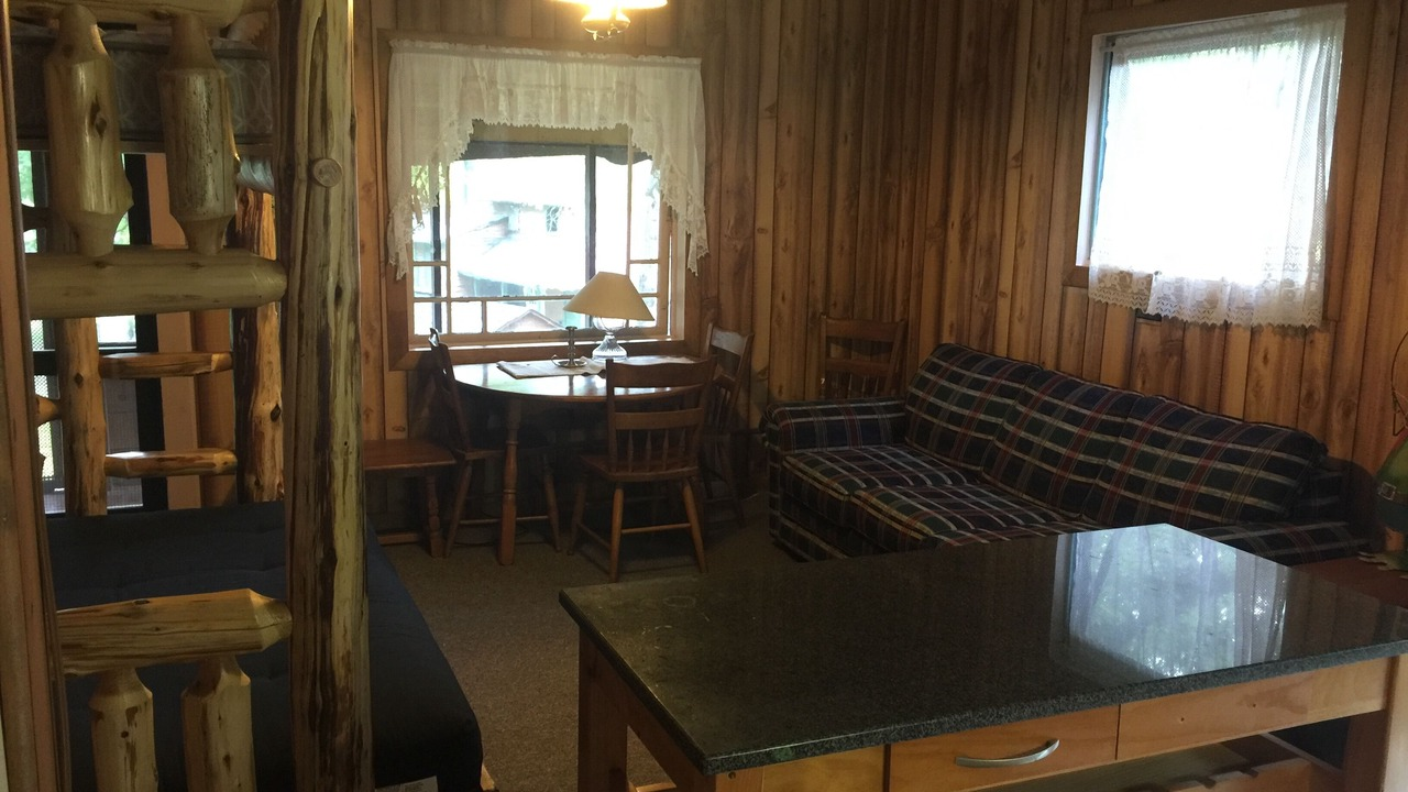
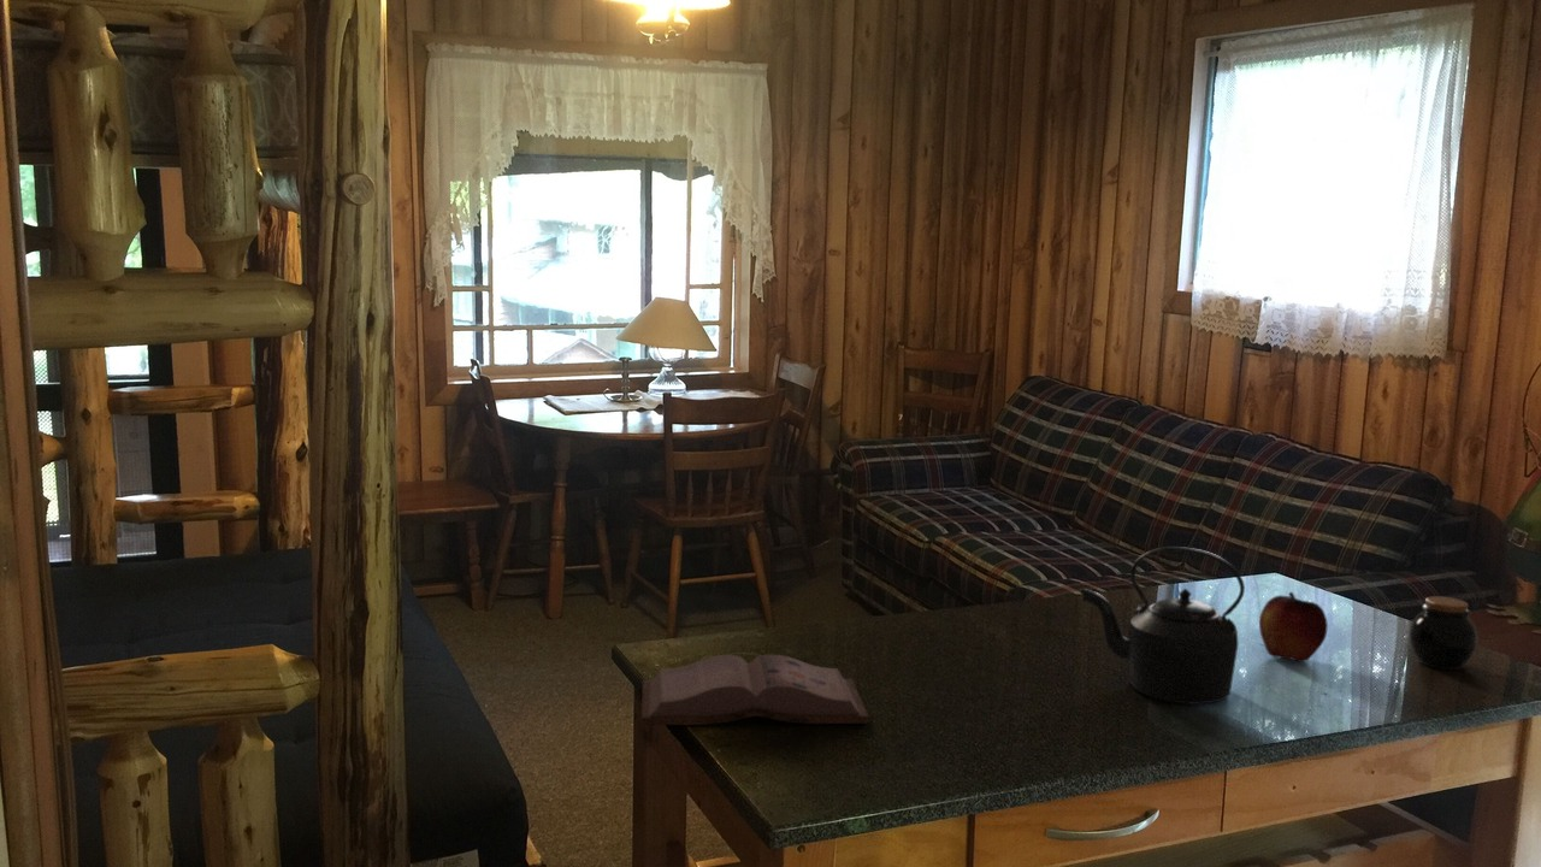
+ kettle [1079,545,1246,704]
+ fruit [1258,591,1329,663]
+ hardback book [640,654,869,726]
+ jar [1409,595,1478,671]
